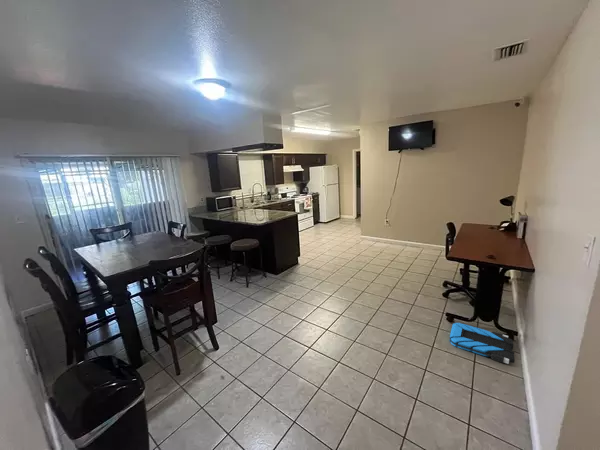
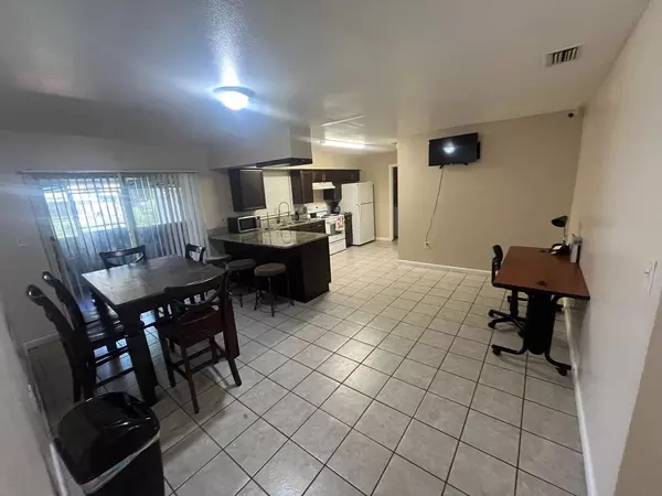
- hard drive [449,322,516,365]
